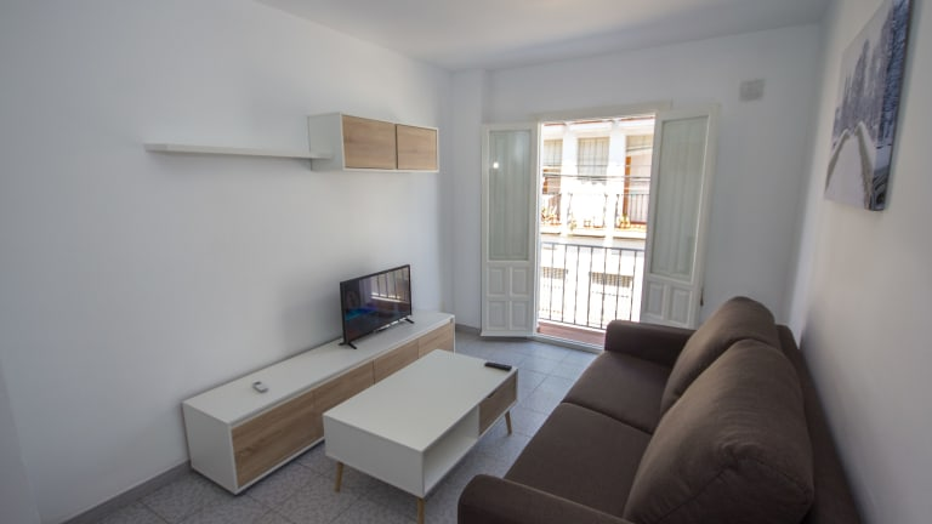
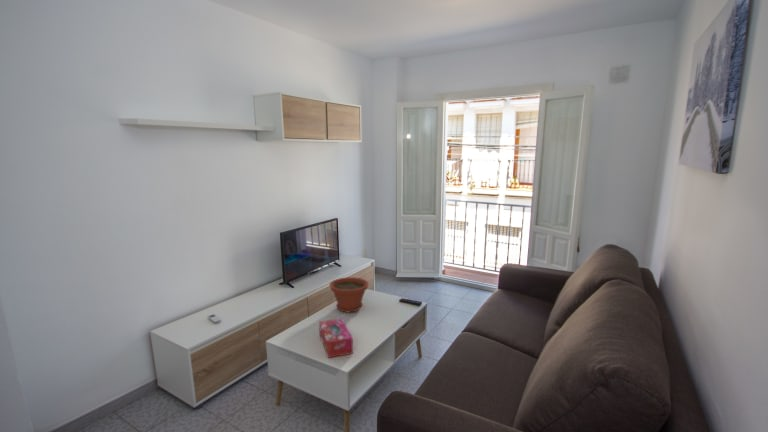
+ tissue box [318,317,354,359]
+ plant pot [328,276,369,314]
